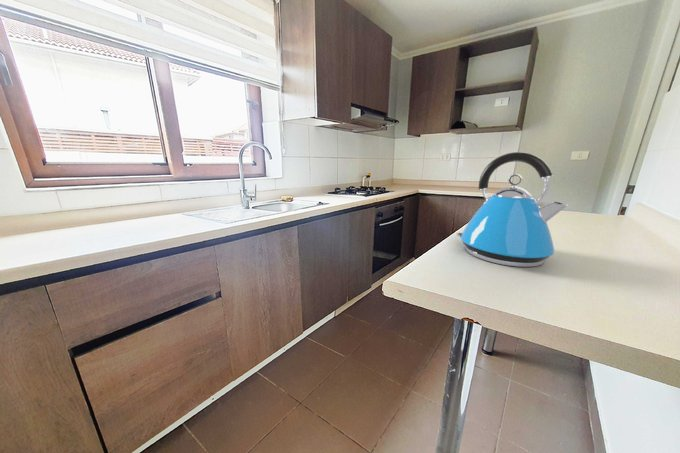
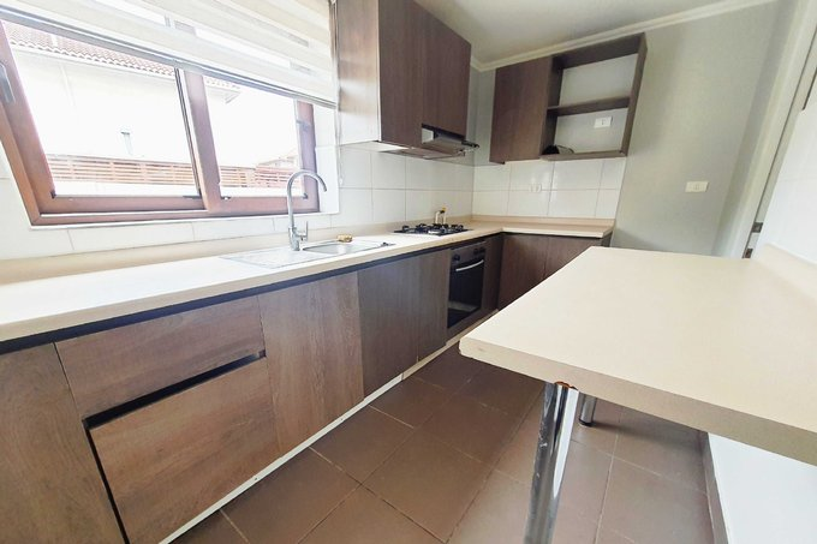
- kettle [455,151,569,268]
